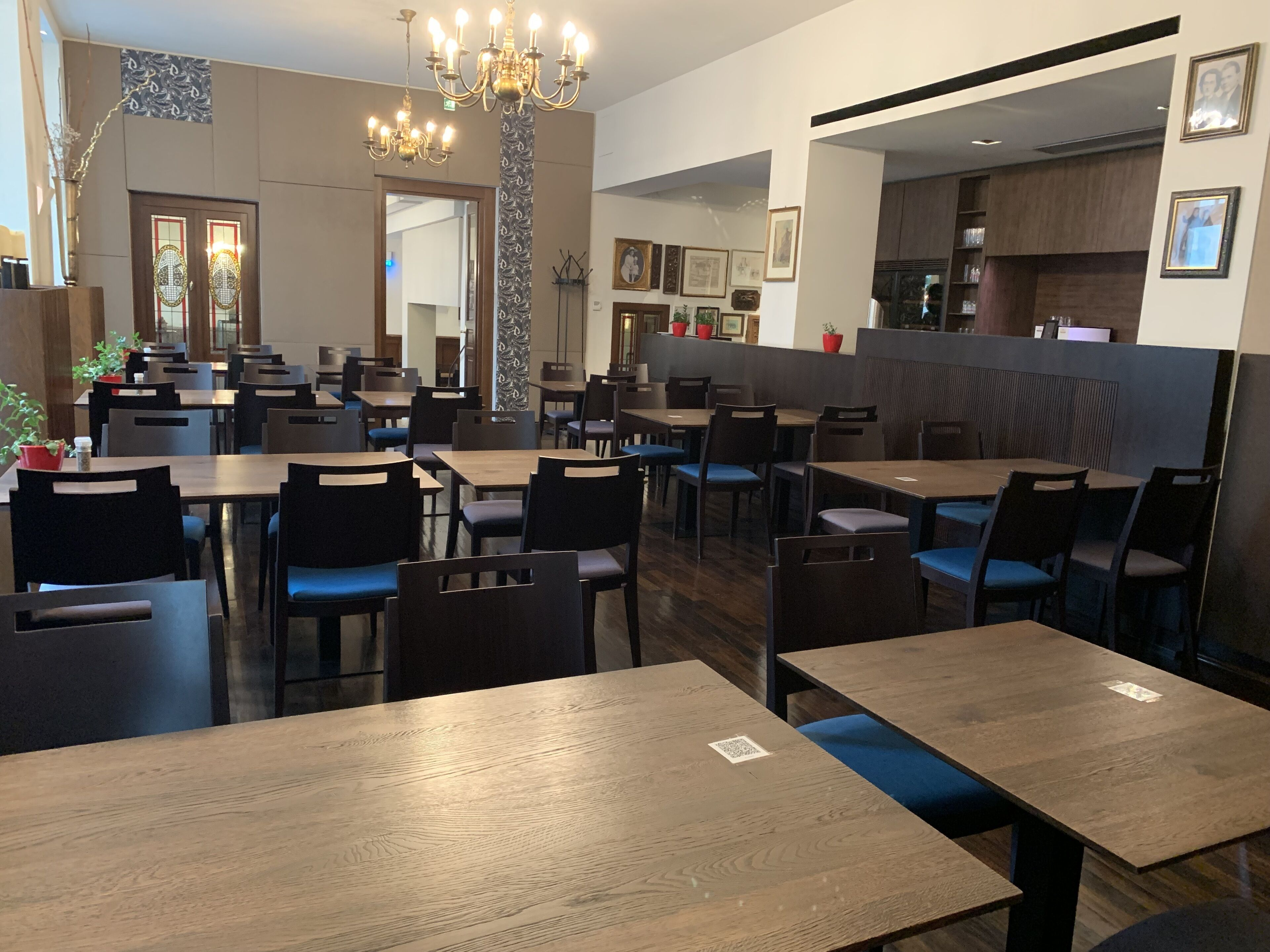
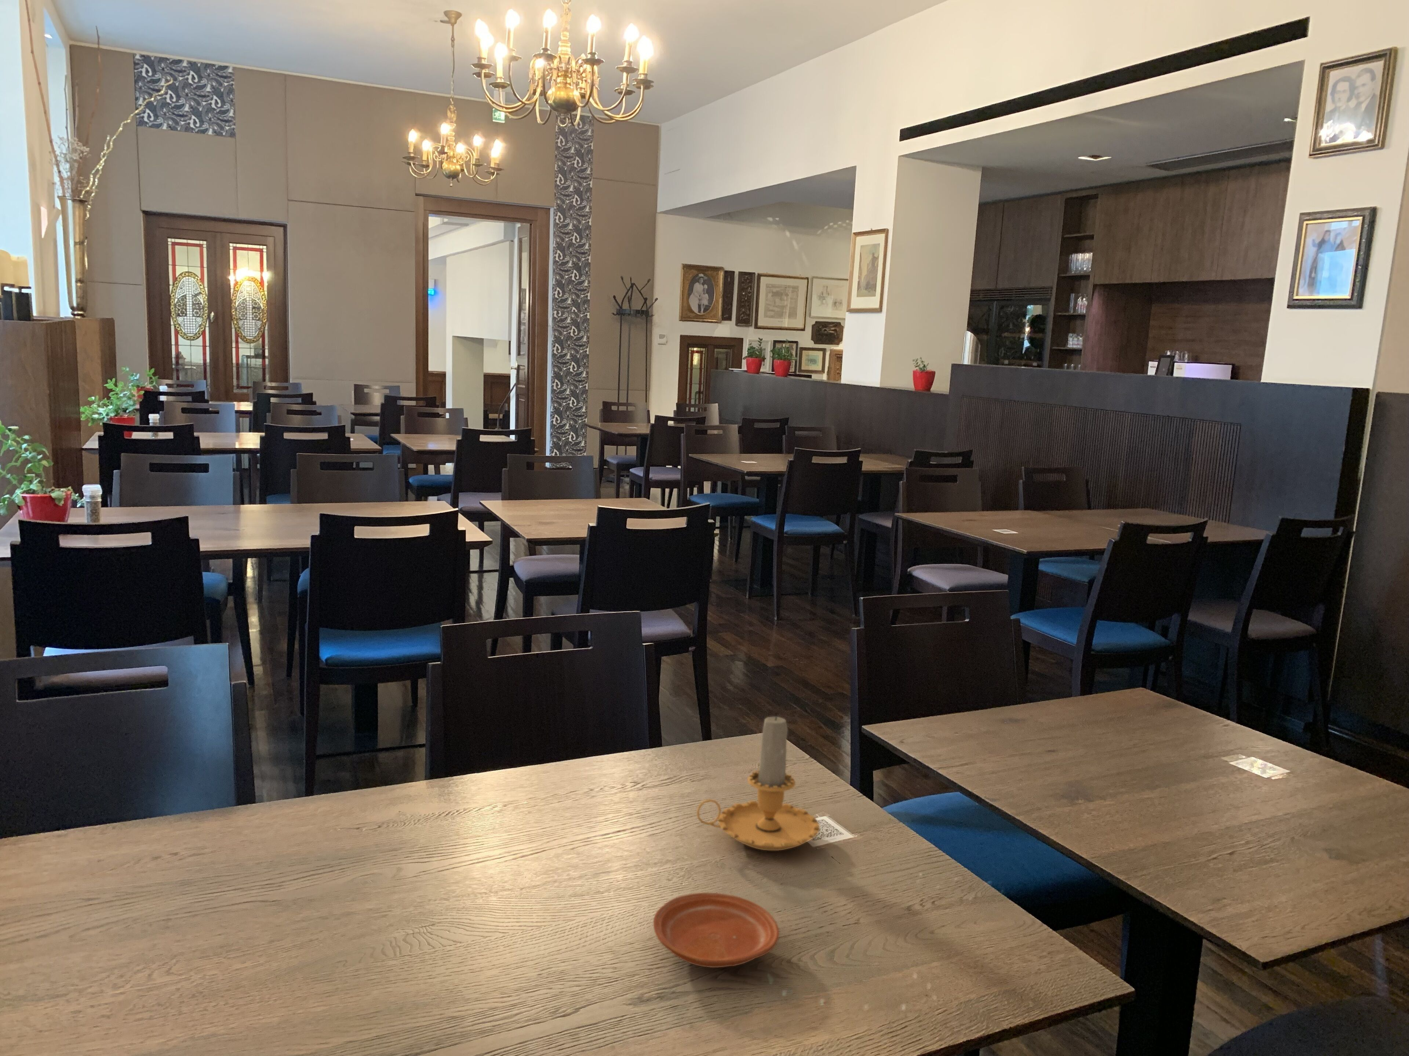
+ candle [697,711,820,851]
+ plate [652,892,780,968]
